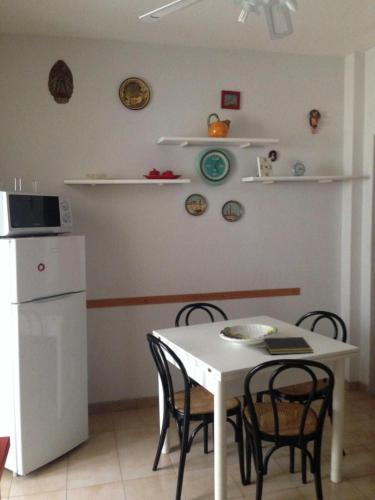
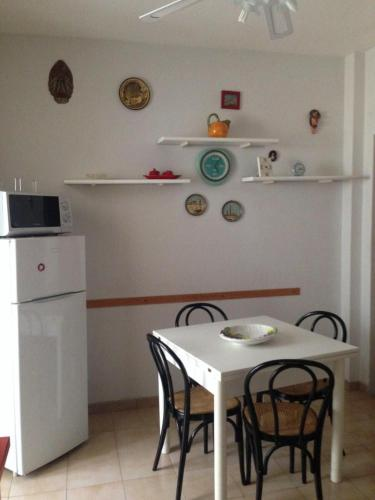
- notepad [261,336,315,355]
